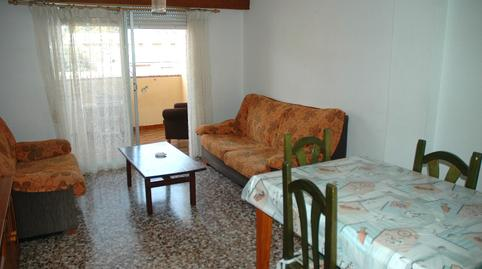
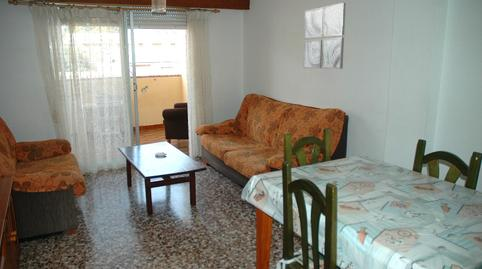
+ wall art [302,2,347,70]
